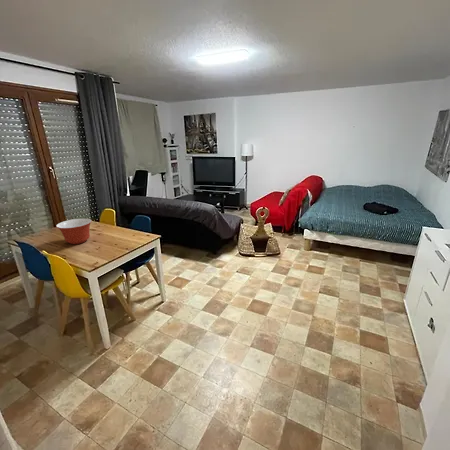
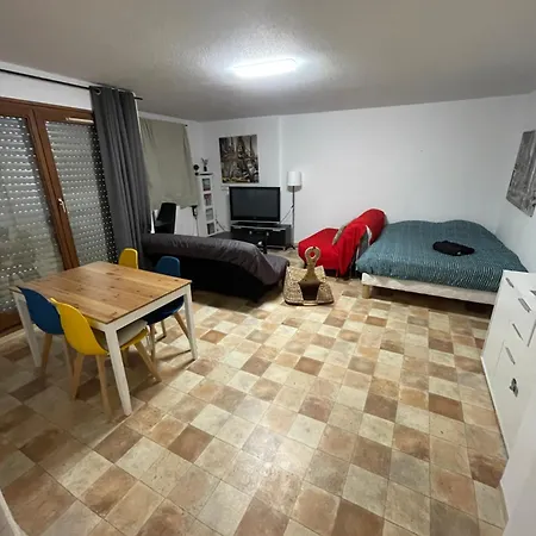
- mixing bowl [55,218,93,245]
